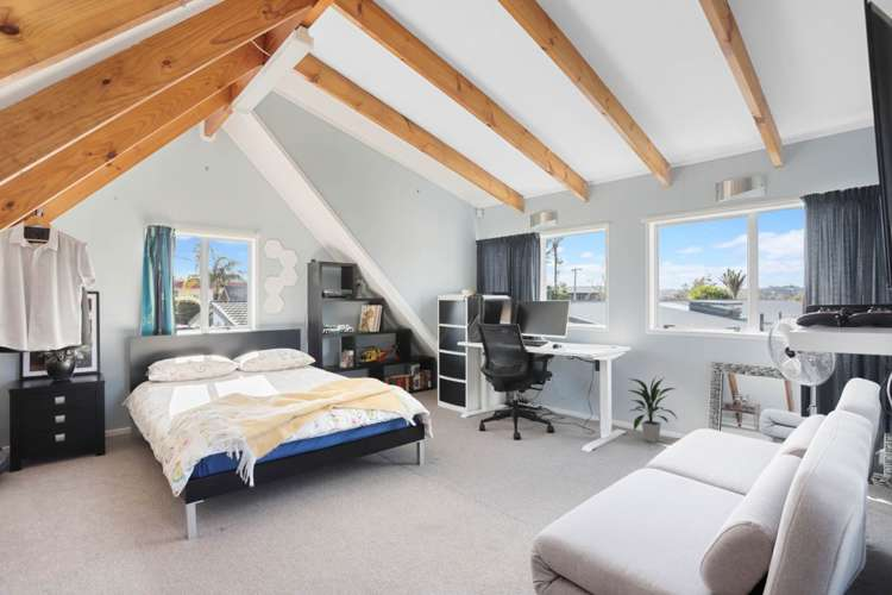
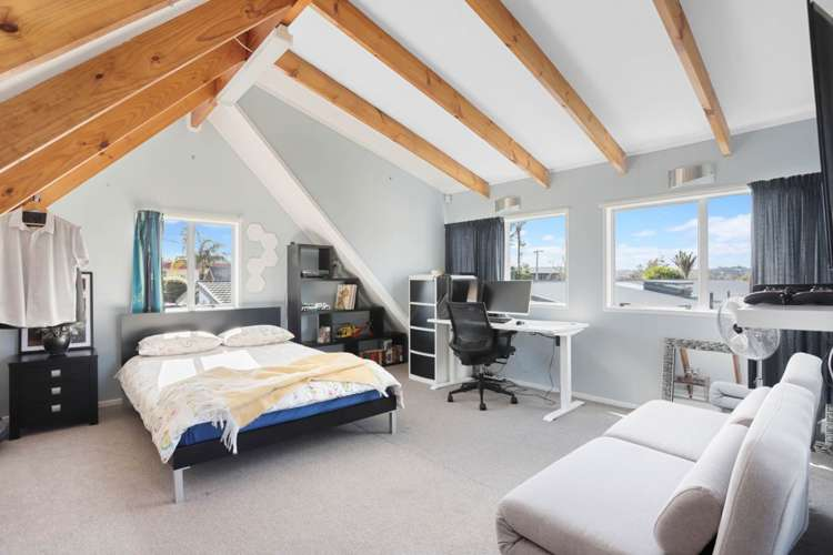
- indoor plant [627,375,680,444]
